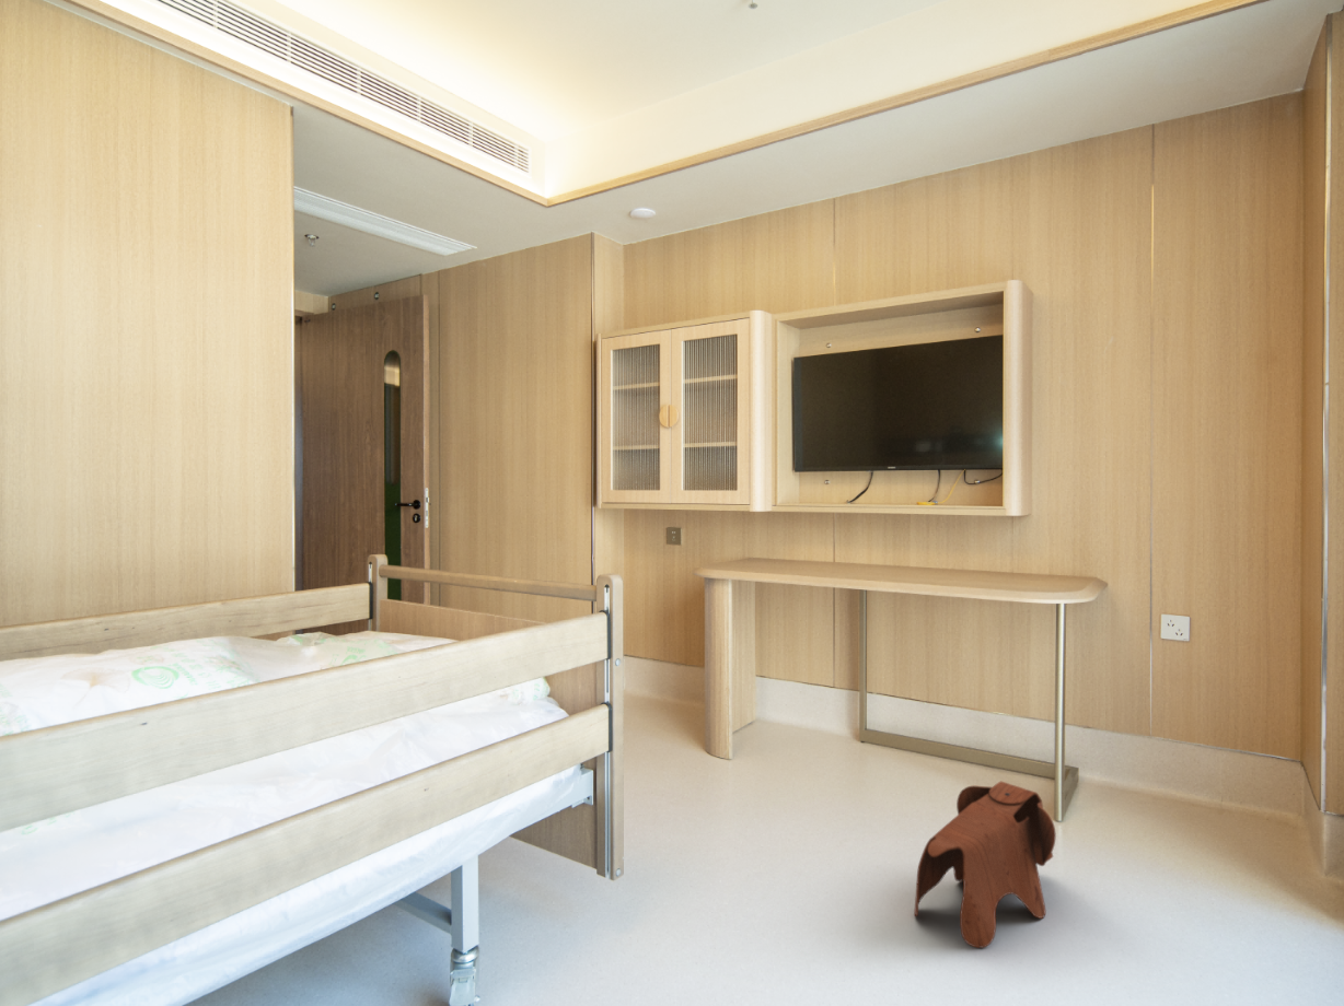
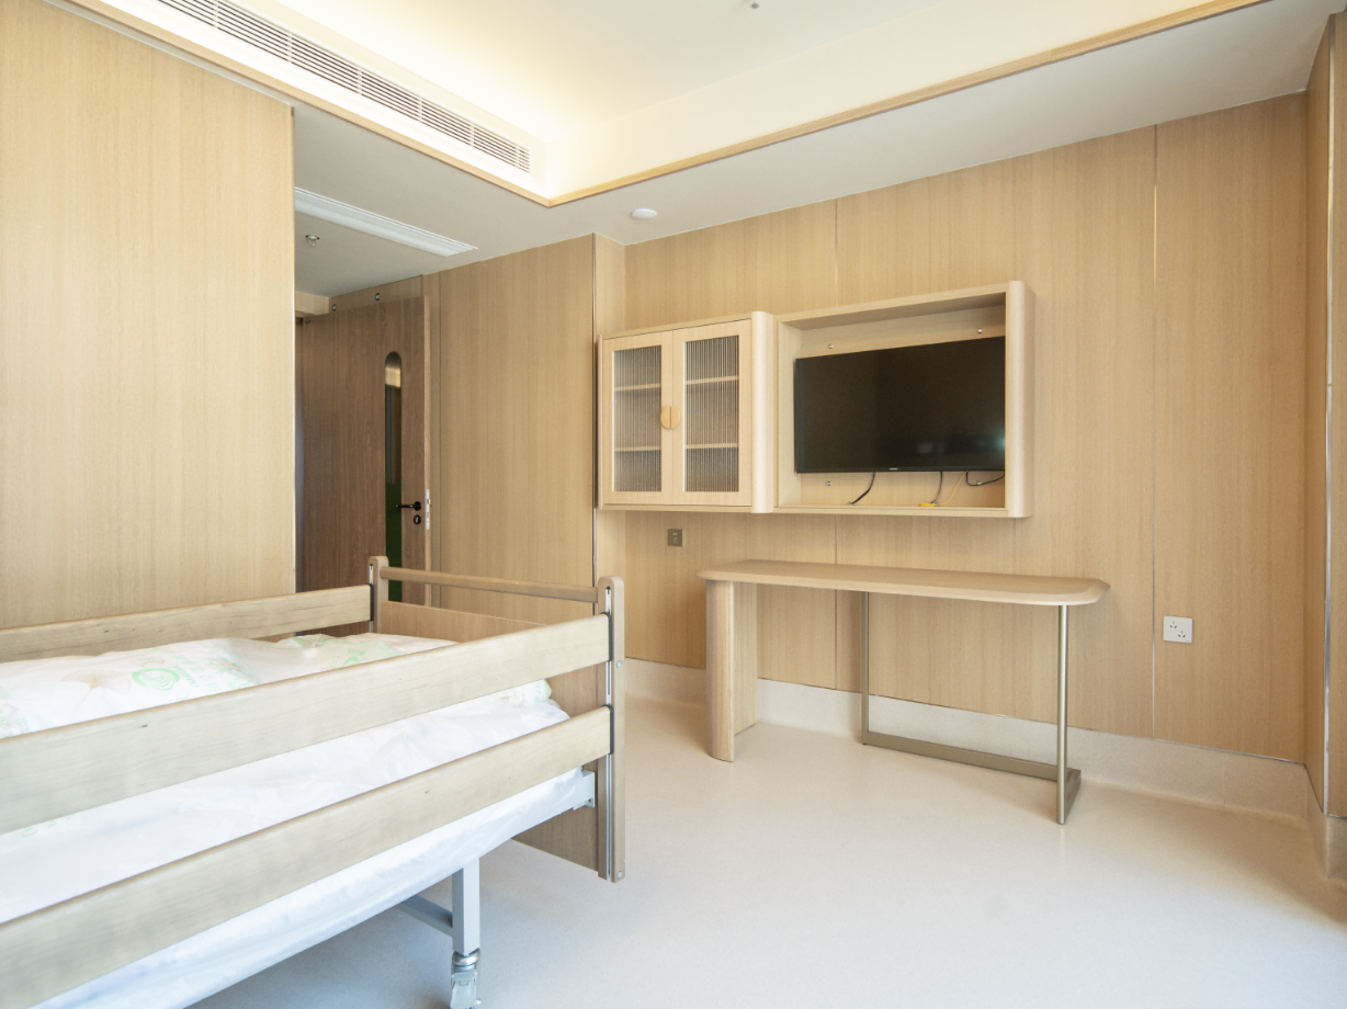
- toy elephant [913,781,1057,949]
